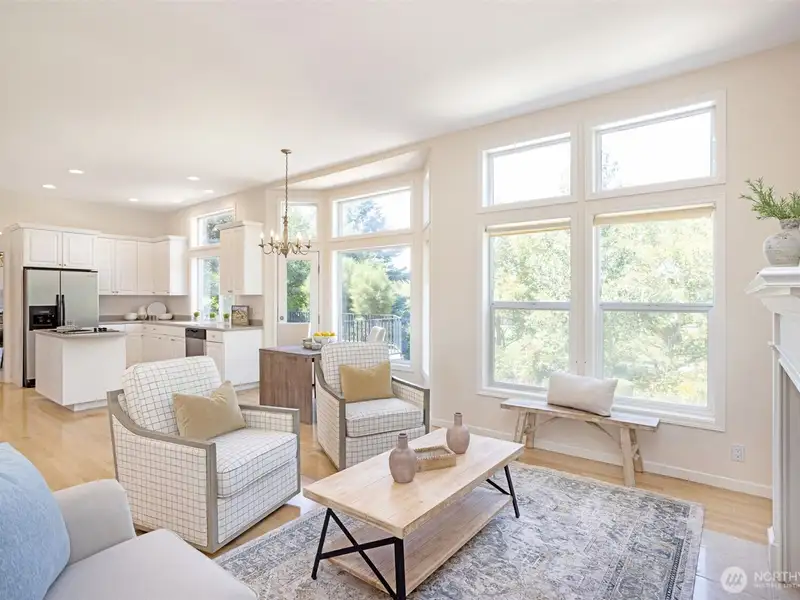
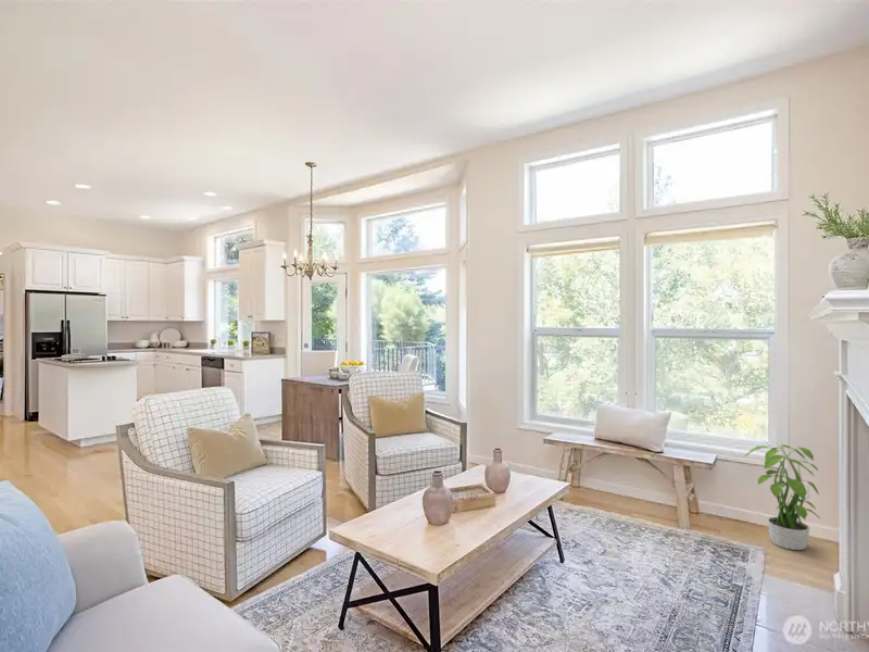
+ potted plant [743,441,821,551]
